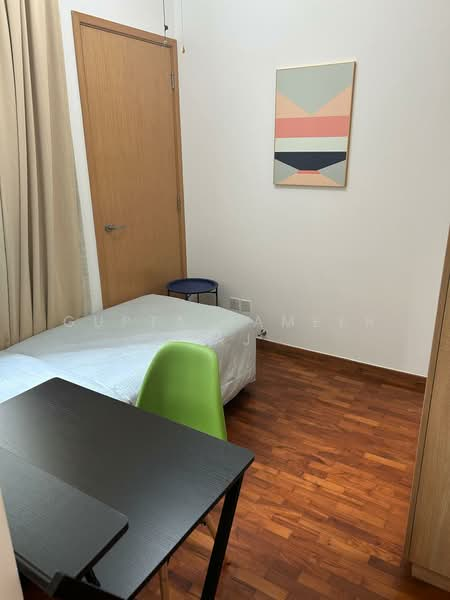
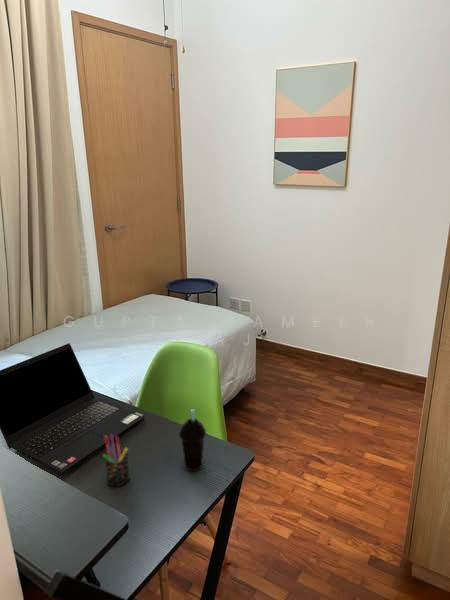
+ pen holder [102,435,131,488]
+ cup [178,408,207,472]
+ laptop computer [0,342,146,474]
